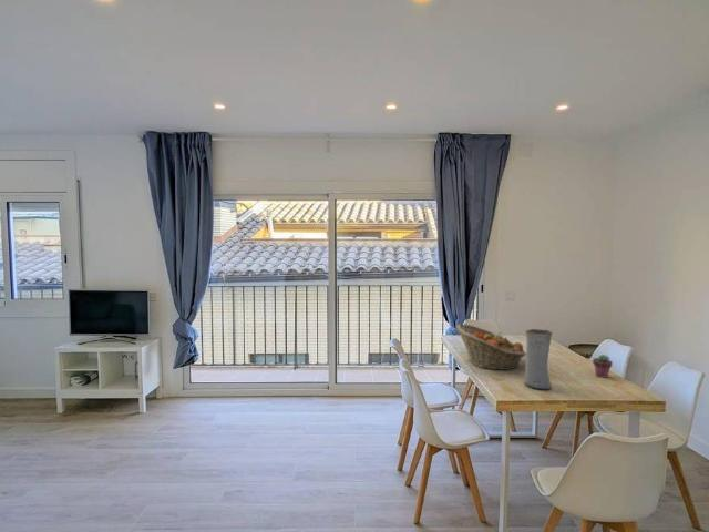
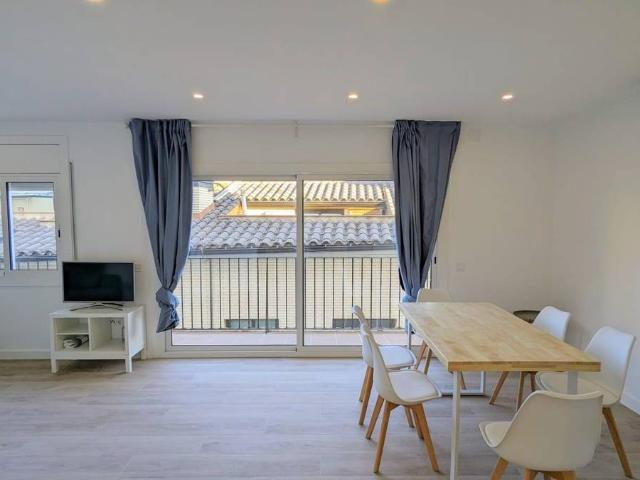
- fruit basket [454,323,526,371]
- vase [524,328,553,390]
- potted succulent [592,354,614,379]
